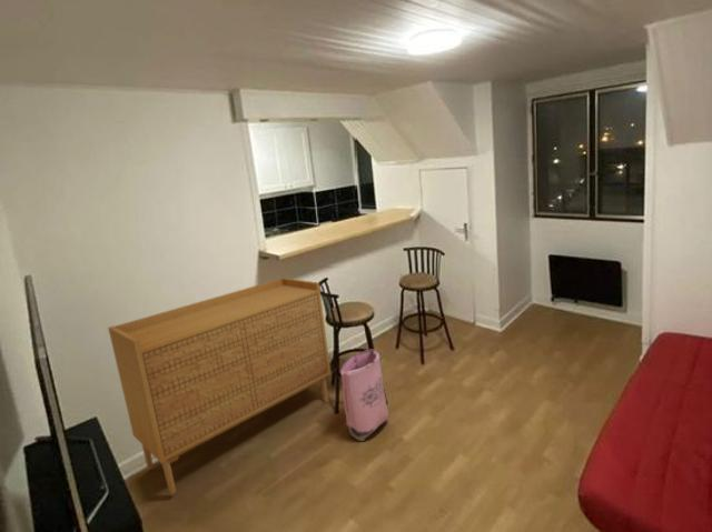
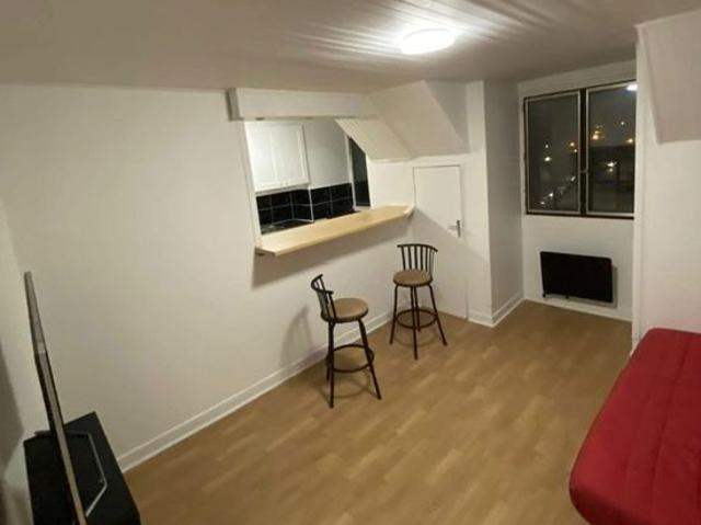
- sideboard [107,277,332,495]
- bag [339,349,389,442]
